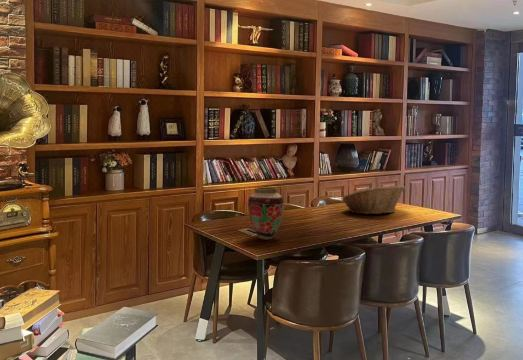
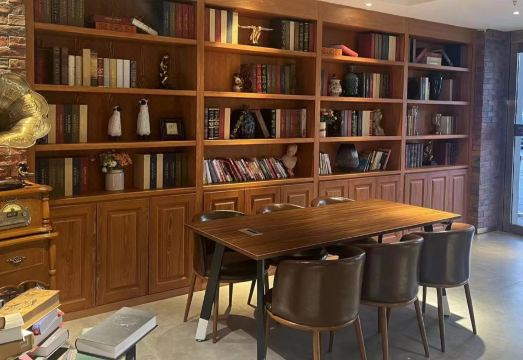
- vase [247,186,285,241]
- fruit basket [341,185,406,215]
